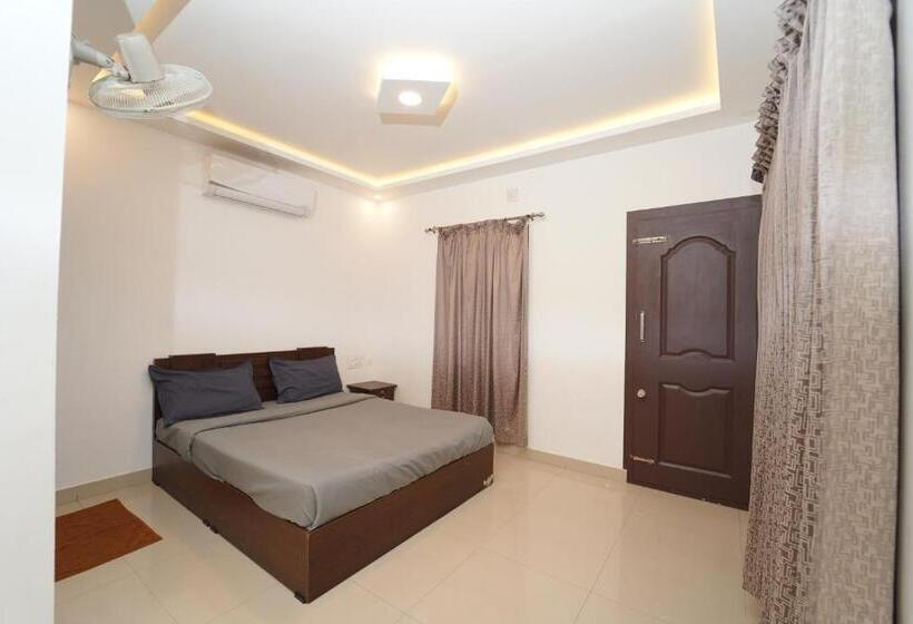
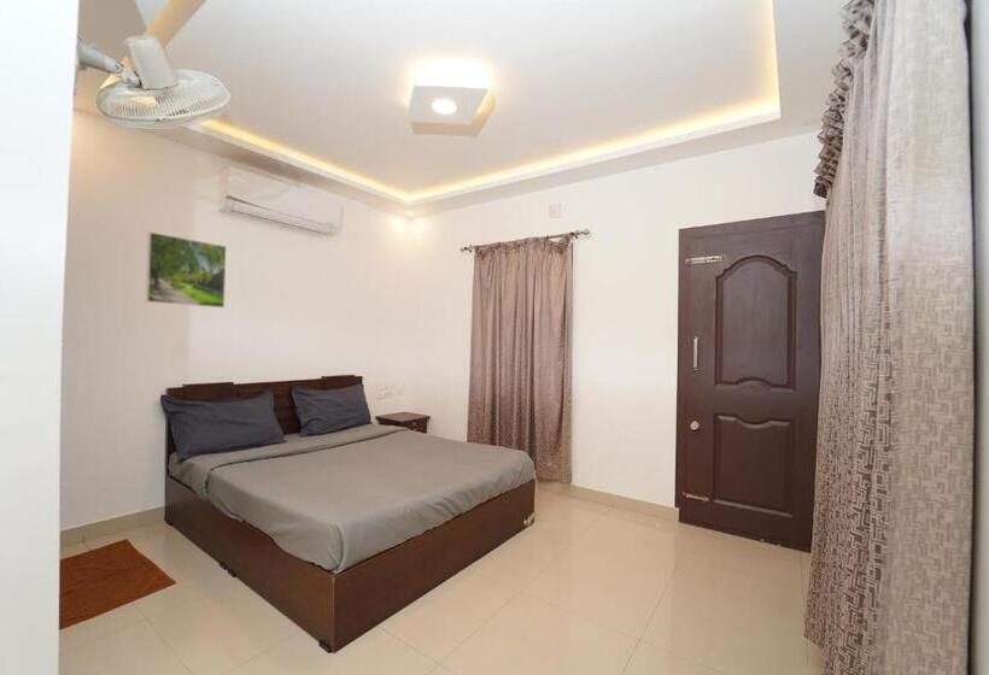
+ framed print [145,230,228,309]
